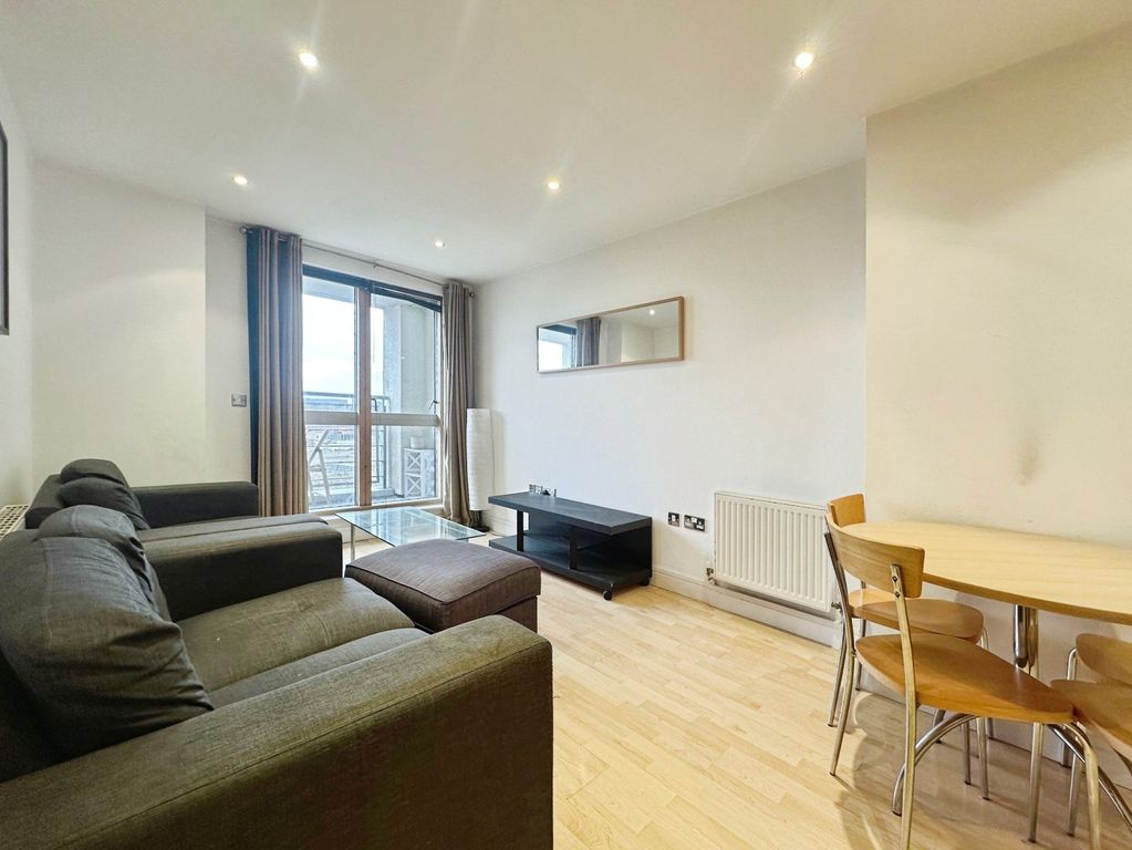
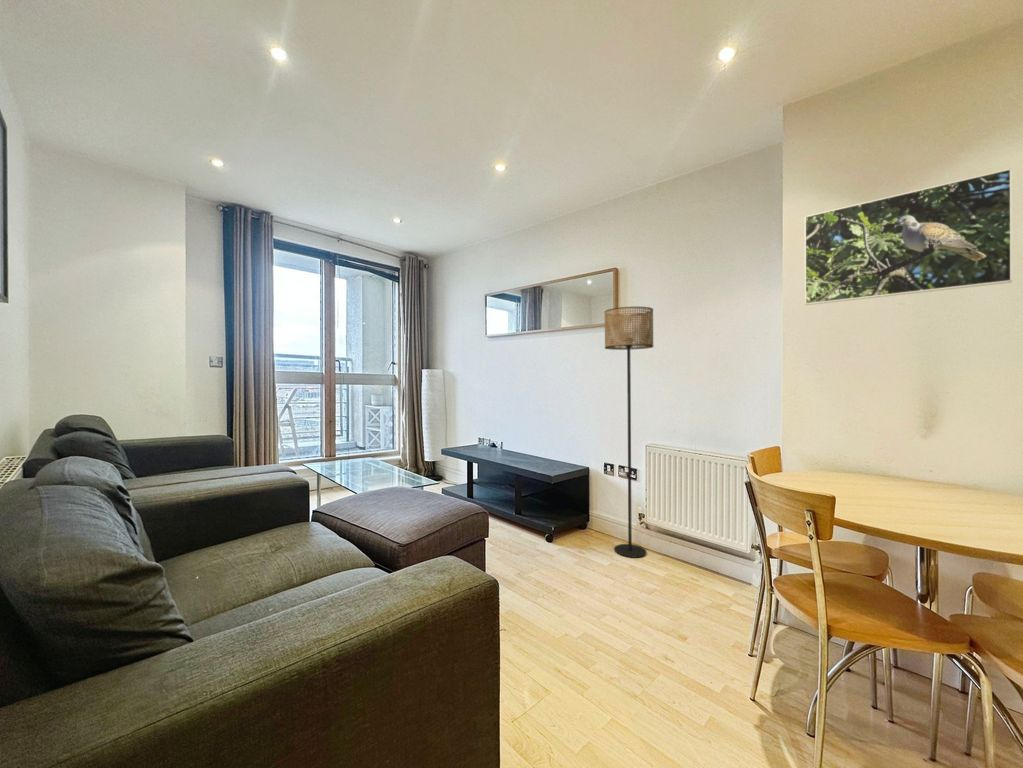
+ floor lamp [604,306,655,559]
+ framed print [804,167,1013,306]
